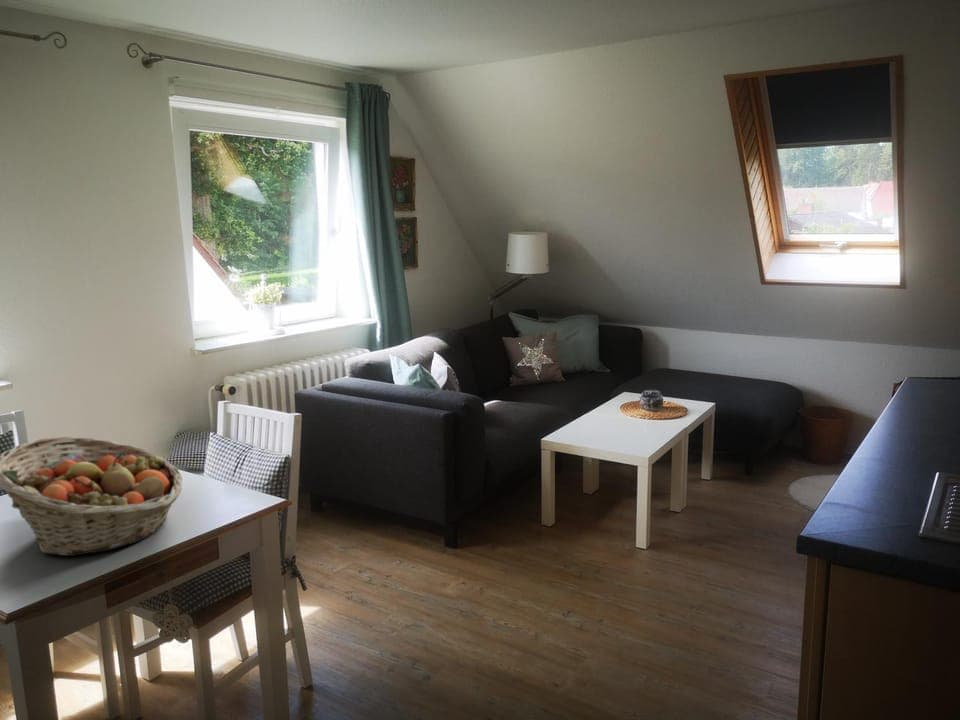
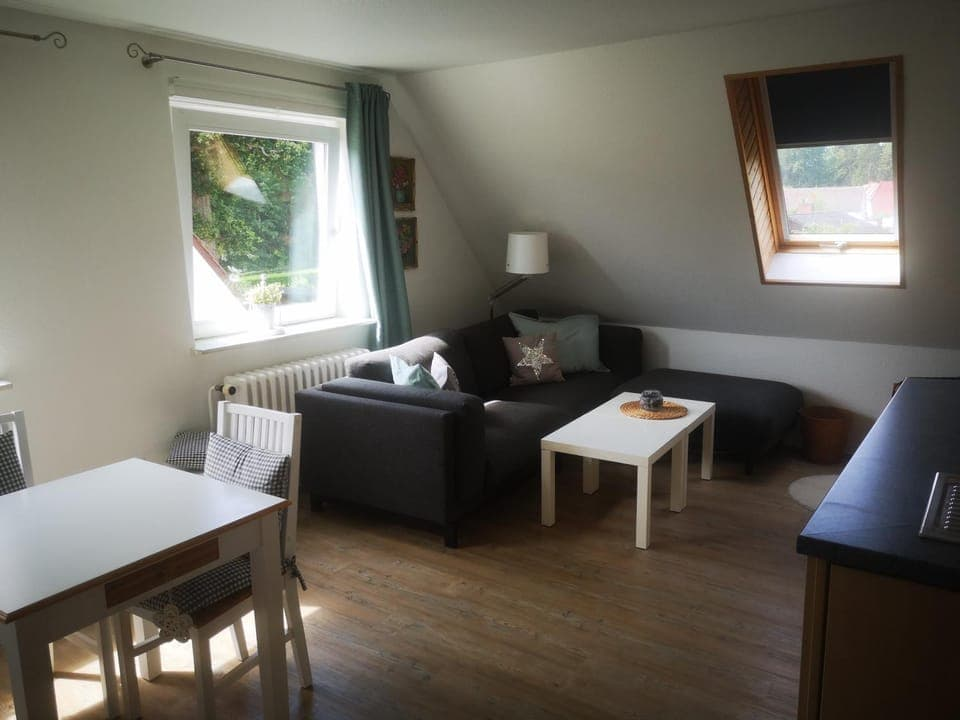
- fruit basket [0,436,183,557]
